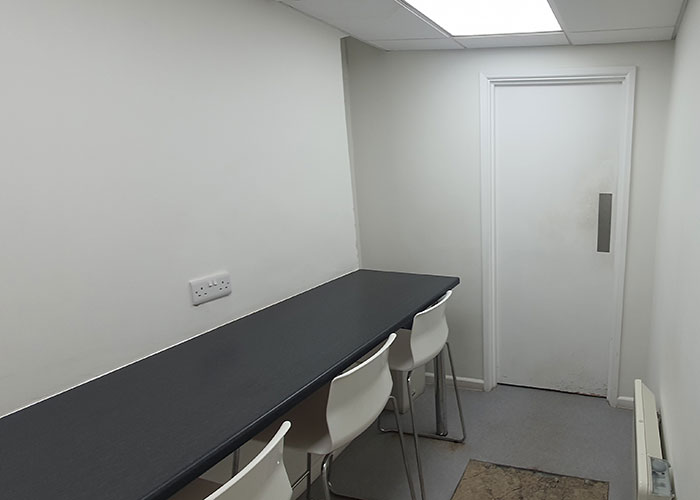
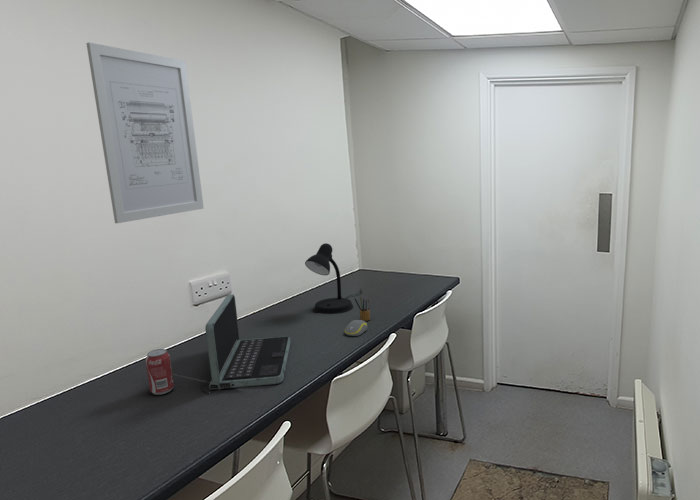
+ wall art [85,41,205,224]
+ computer mouse [344,319,368,337]
+ pencil box [353,295,372,322]
+ beverage can [145,348,175,396]
+ laptop [200,293,291,393]
+ desk lamp [304,242,363,315]
